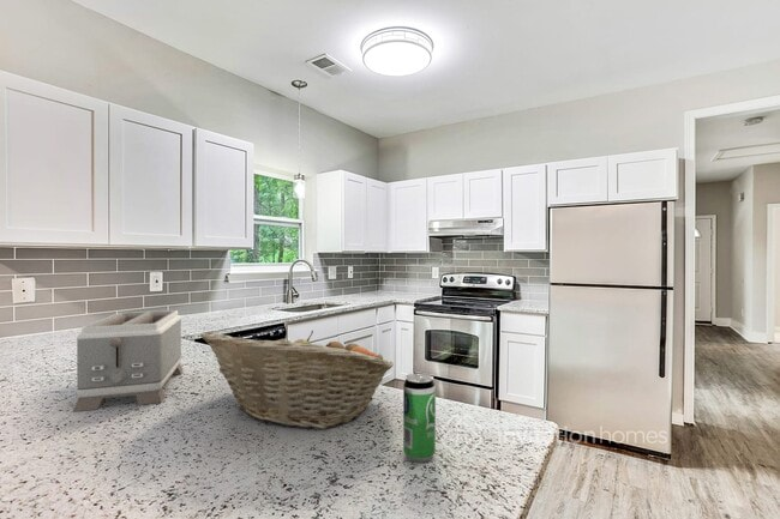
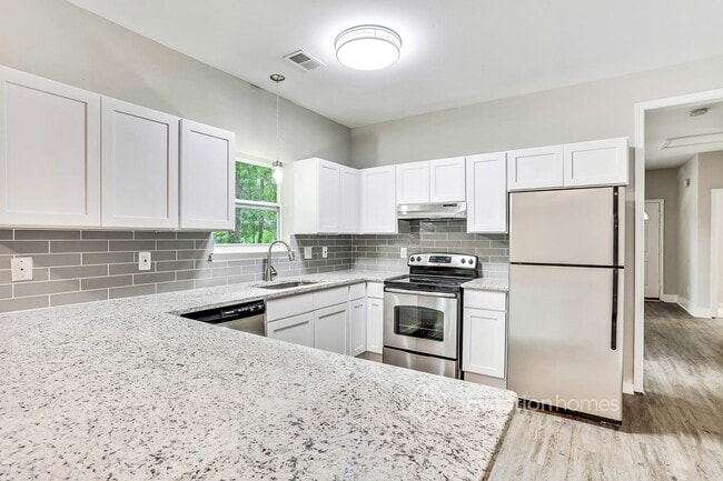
- fruit basket [199,330,395,430]
- beverage can [402,372,437,464]
- toaster [71,309,185,414]
